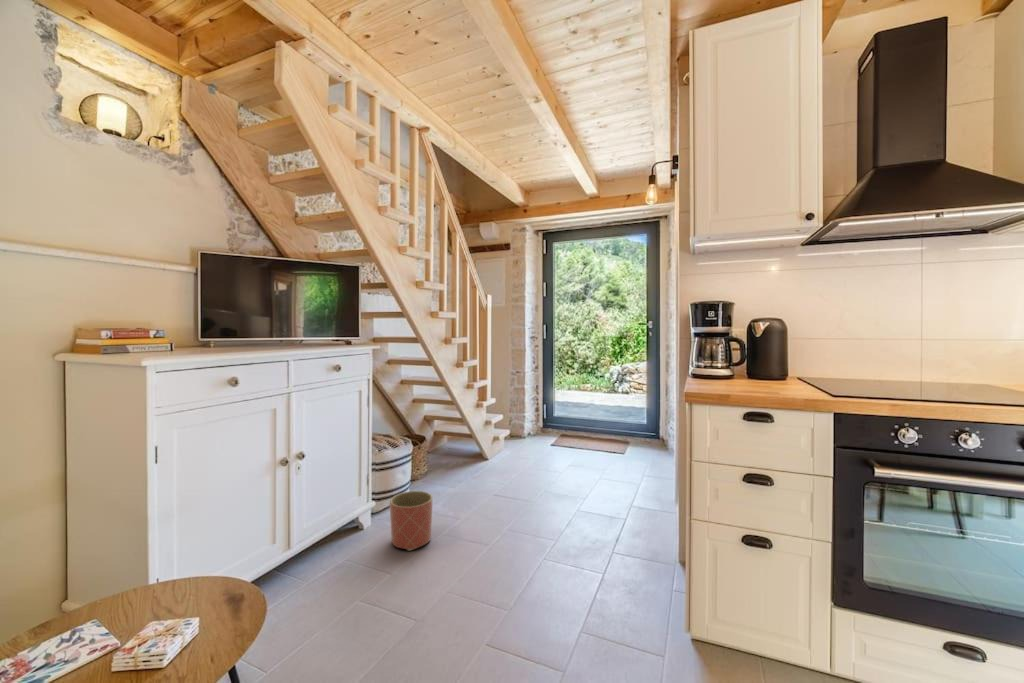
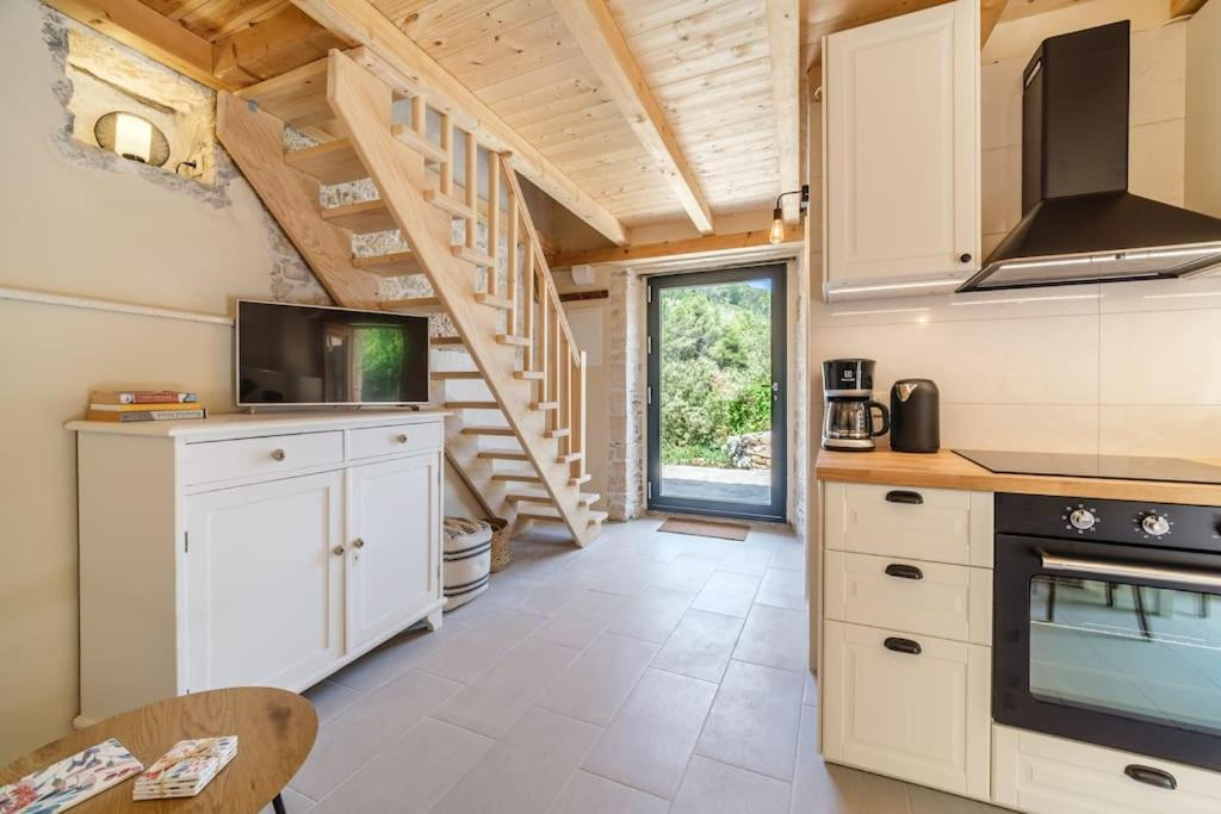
- planter [389,490,434,552]
